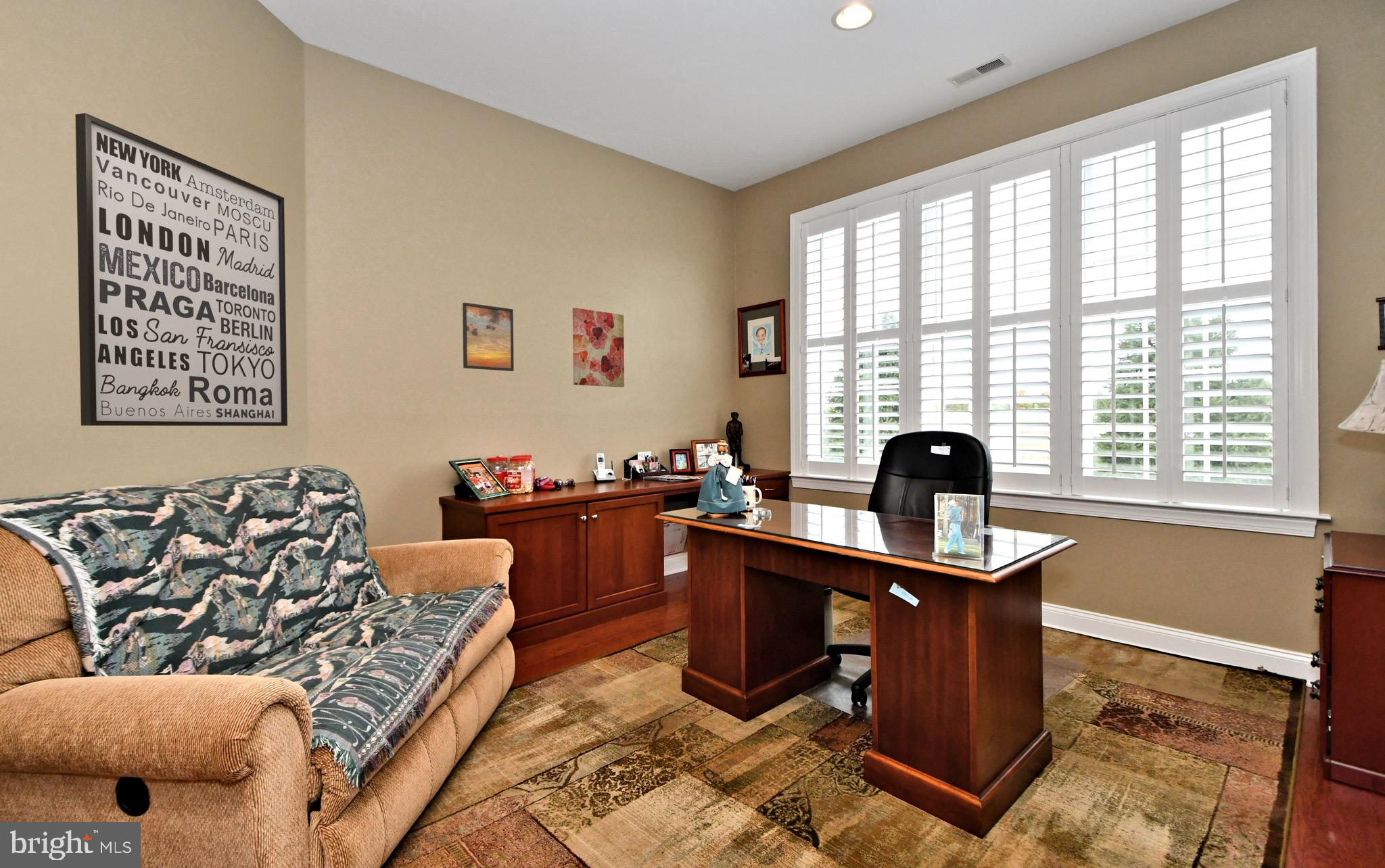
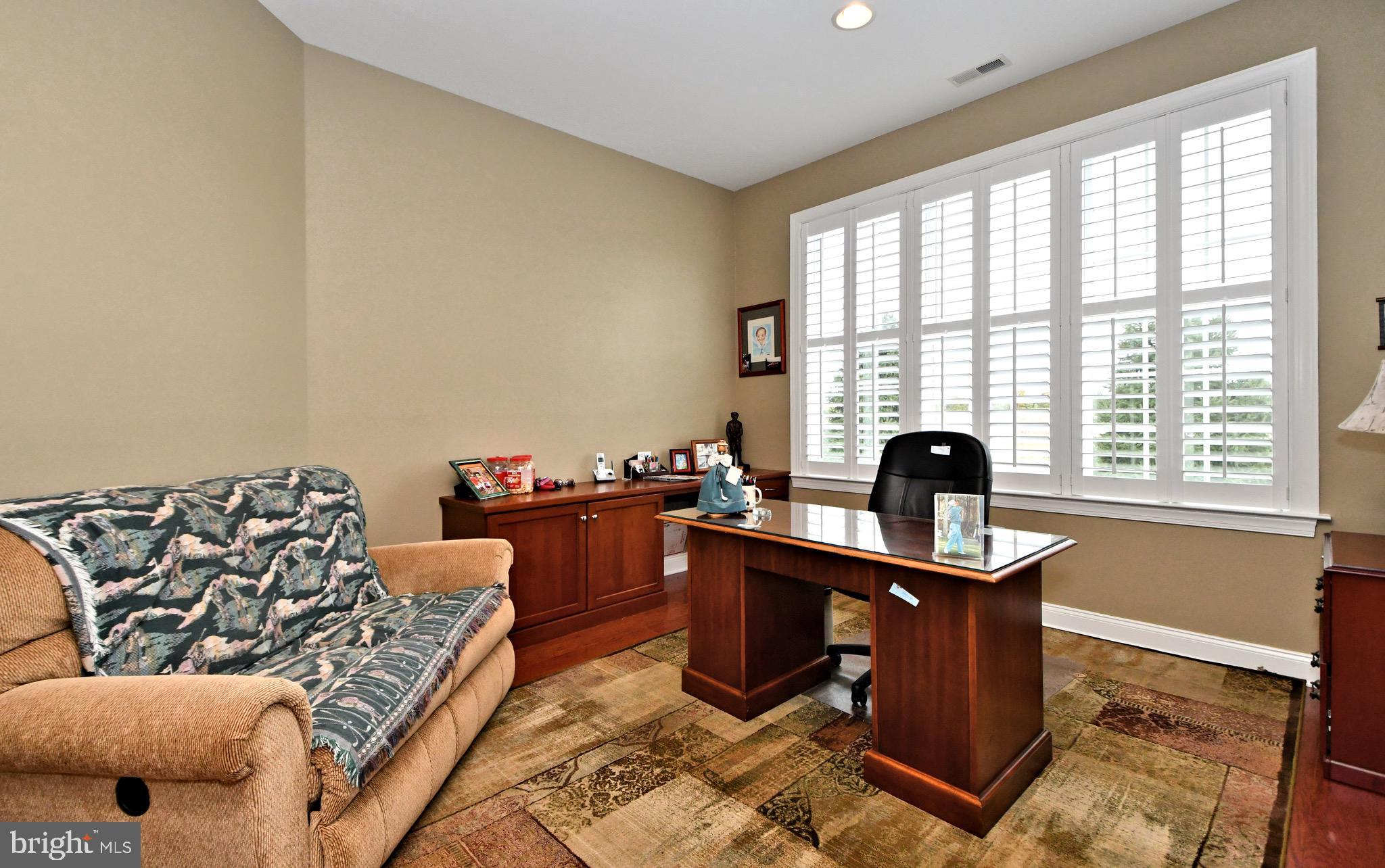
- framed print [462,302,515,372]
- wall art [572,307,625,388]
- wall art [74,112,288,427]
